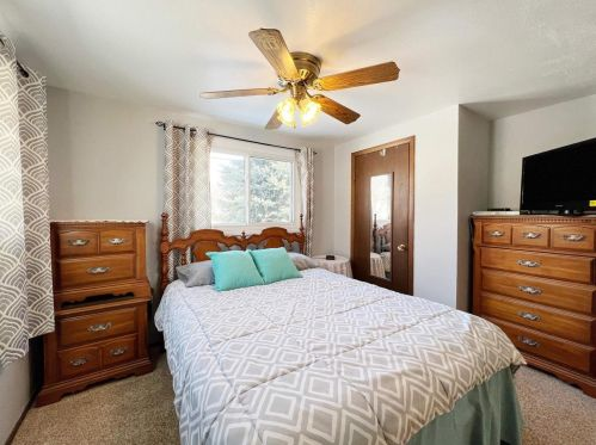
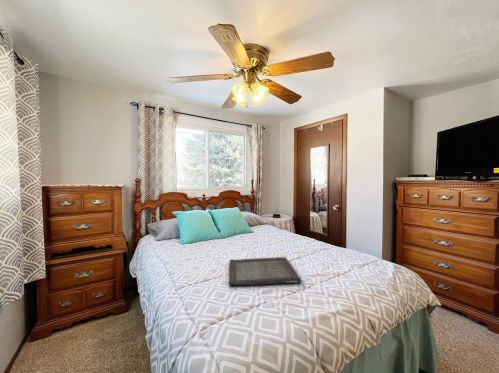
+ serving tray [228,256,302,286]
